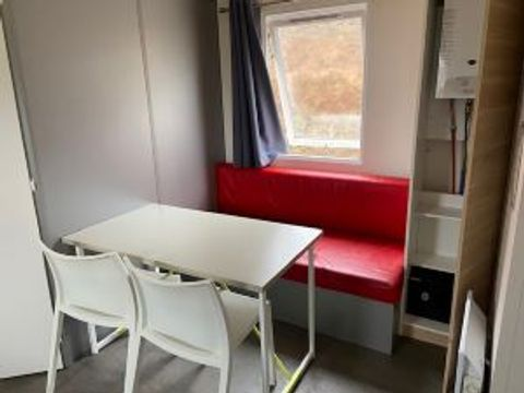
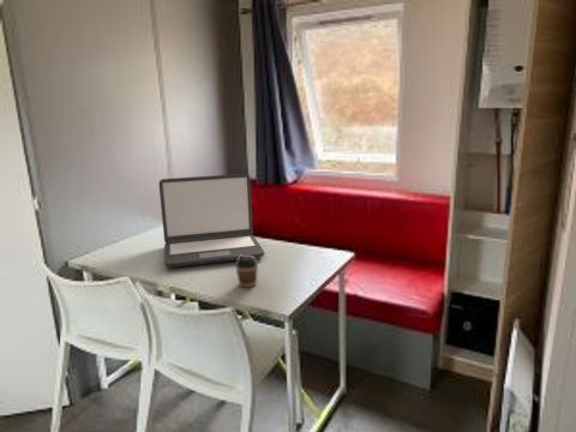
+ coffee cup [234,254,259,289]
+ laptop [157,173,265,269]
